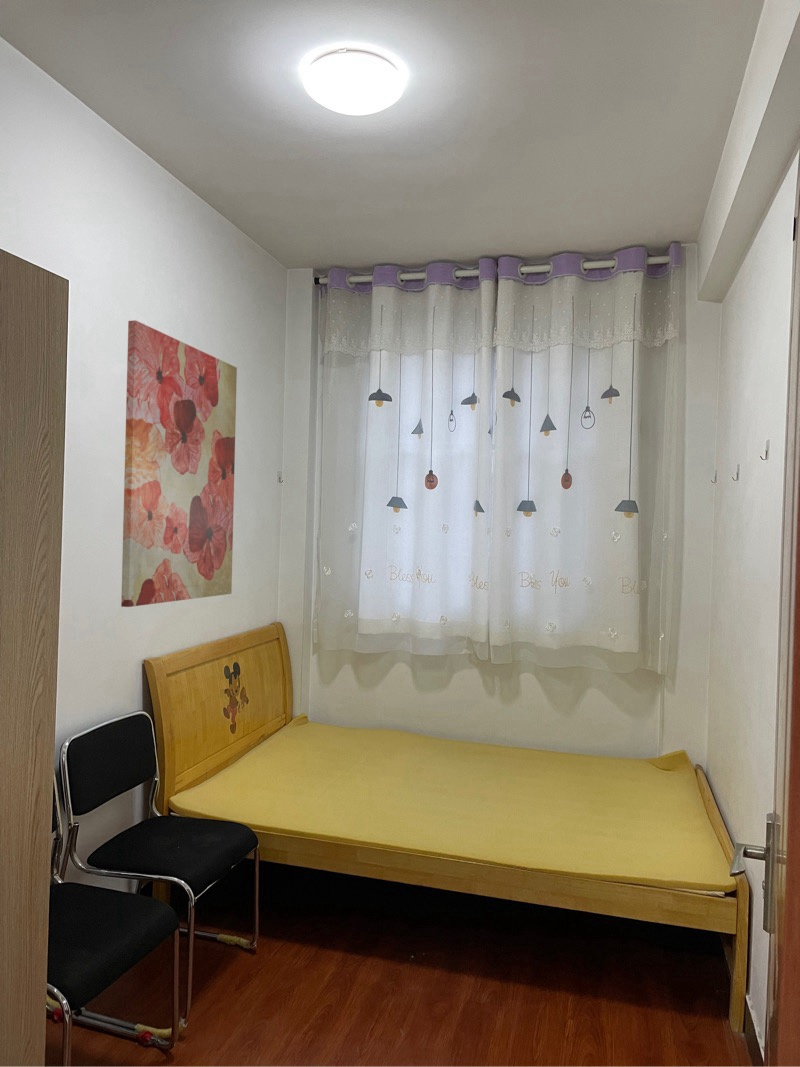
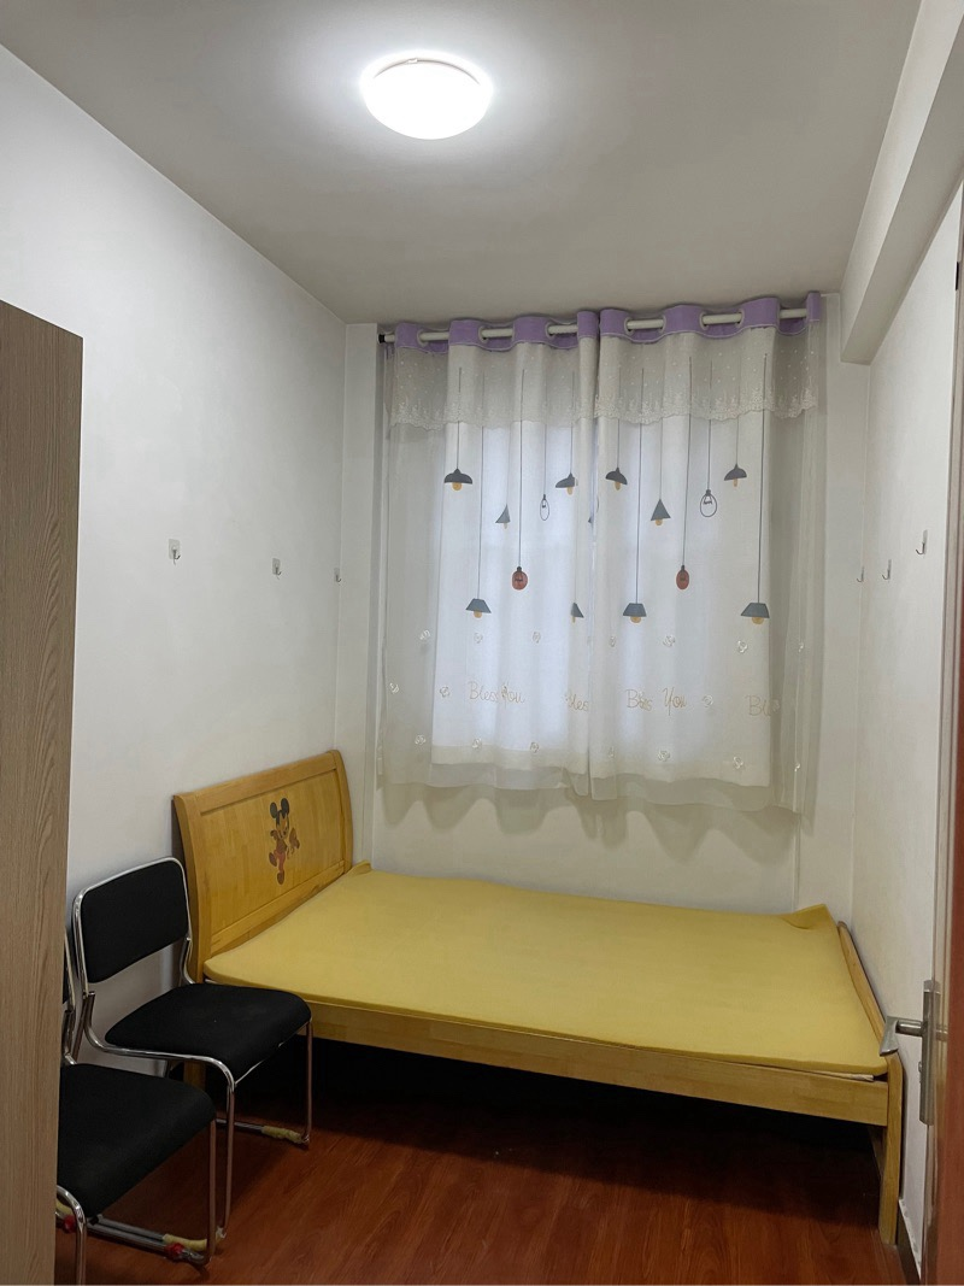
- wall art [120,319,238,608]
